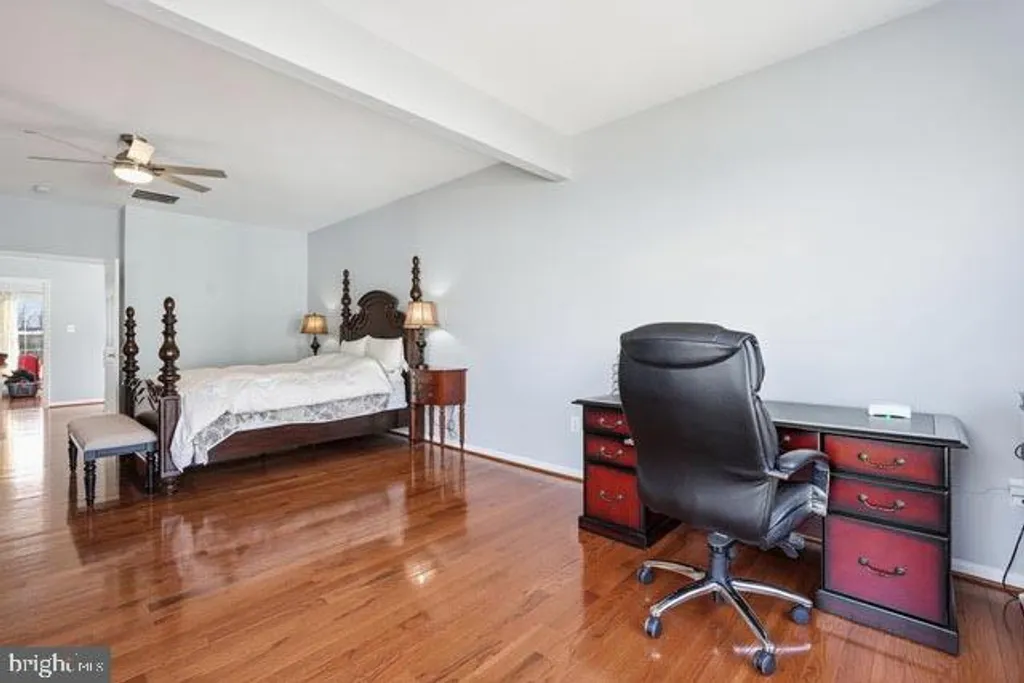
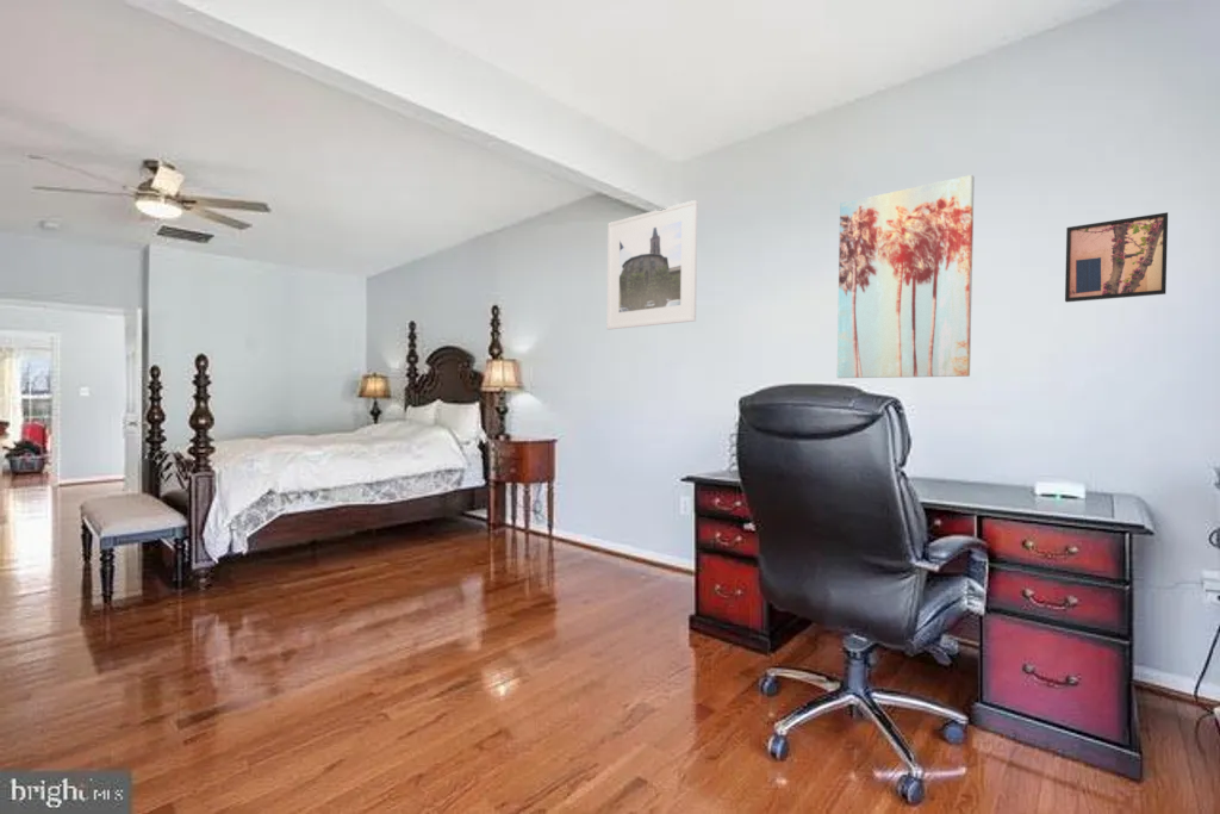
+ wall art [1064,211,1169,303]
+ wall art [836,174,976,379]
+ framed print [605,199,698,330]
